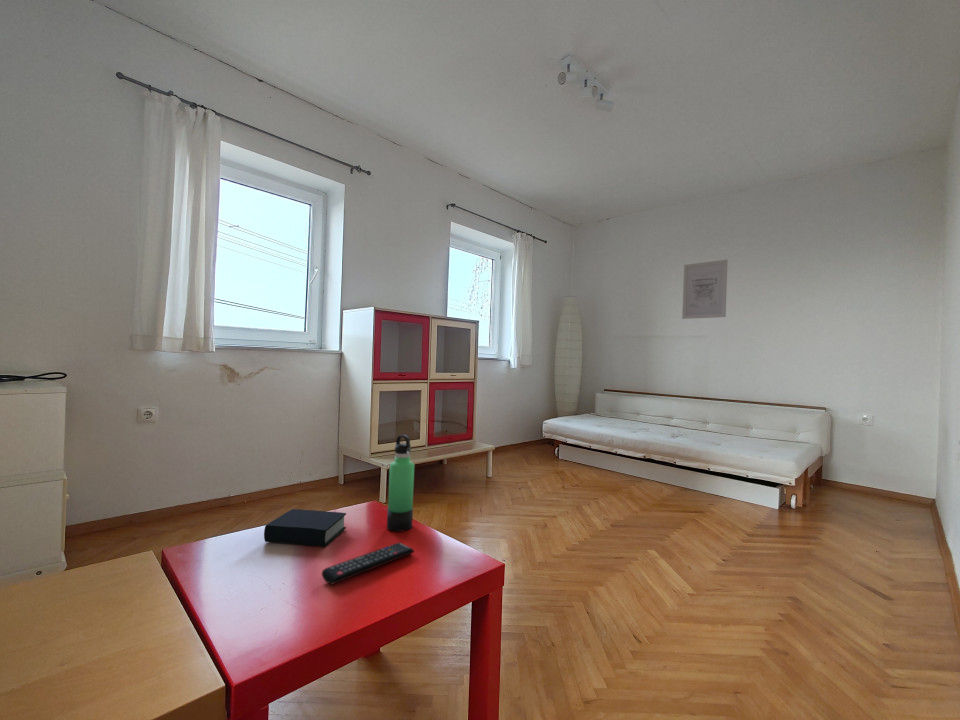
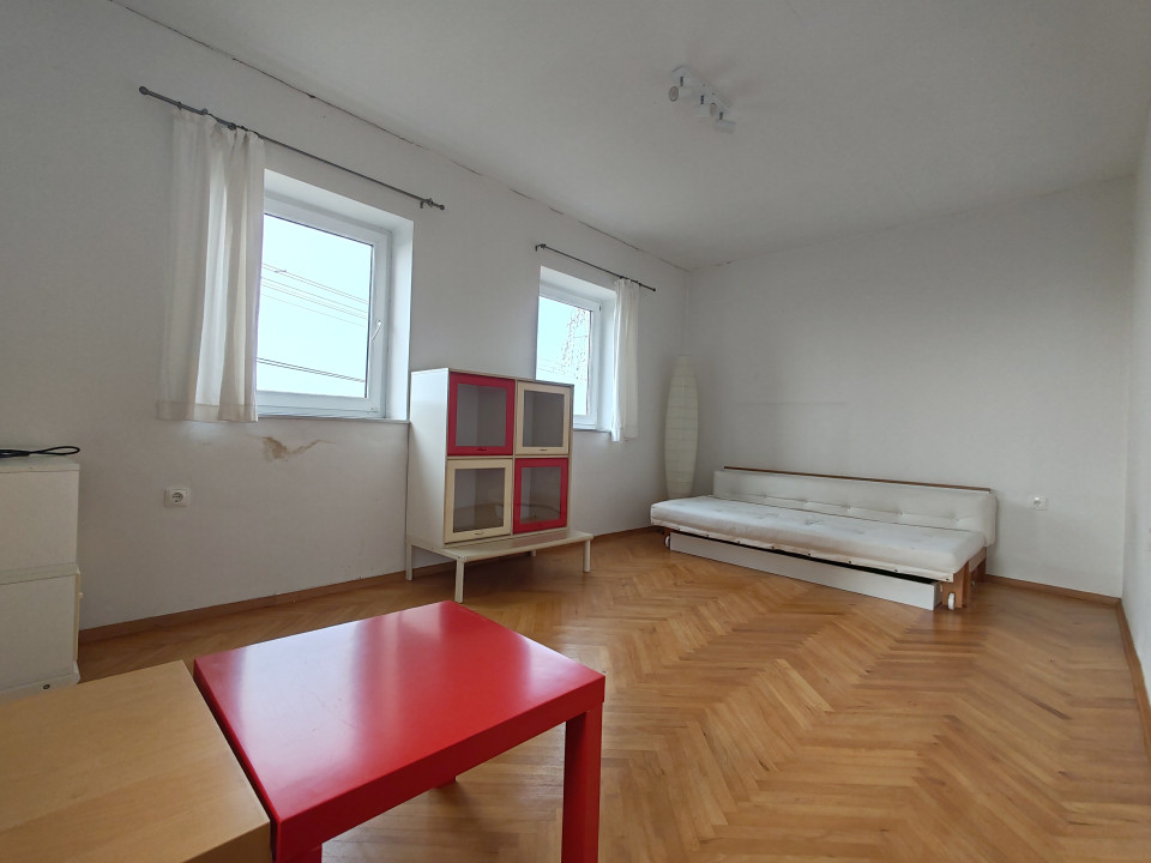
- thermos bottle [386,434,415,533]
- wall art [681,259,729,320]
- remote control [321,542,415,586]
- book [263,508,347,548]
